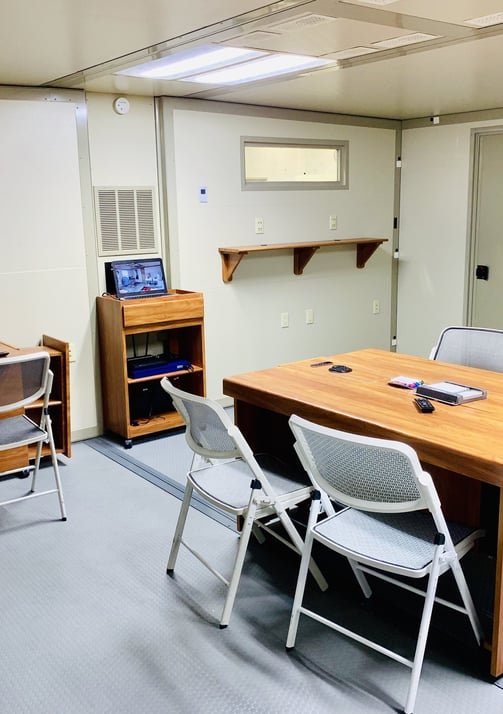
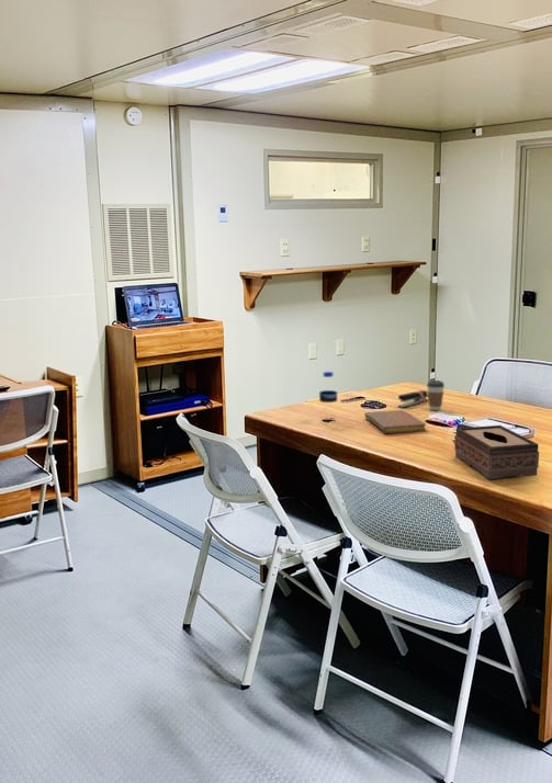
+ notebook [363,409,427,434]
+ tissue box [453,424,540,480]
+ coffee cup [426,379,446,411]
+ stapler [397,389,428,409]
+ water bottle [318,371,338,422]
